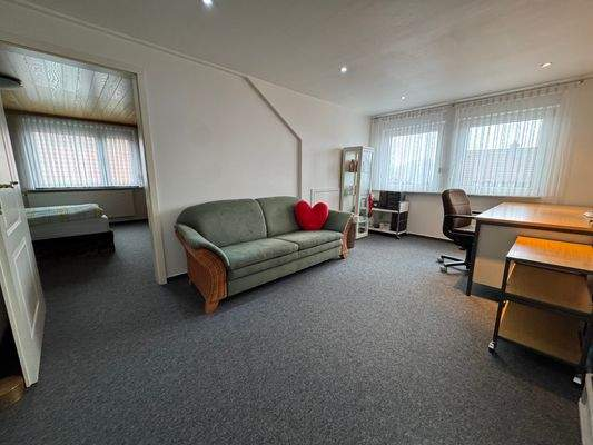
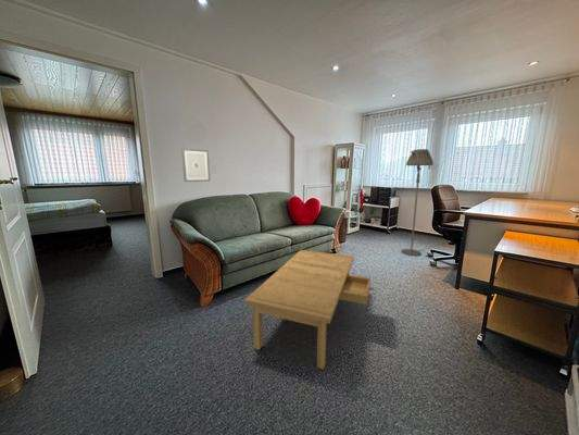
+ floor lamp [401,148,435,257]
+ coffee table [243,249,374,370]
+ wall art [180,147,211,183]
